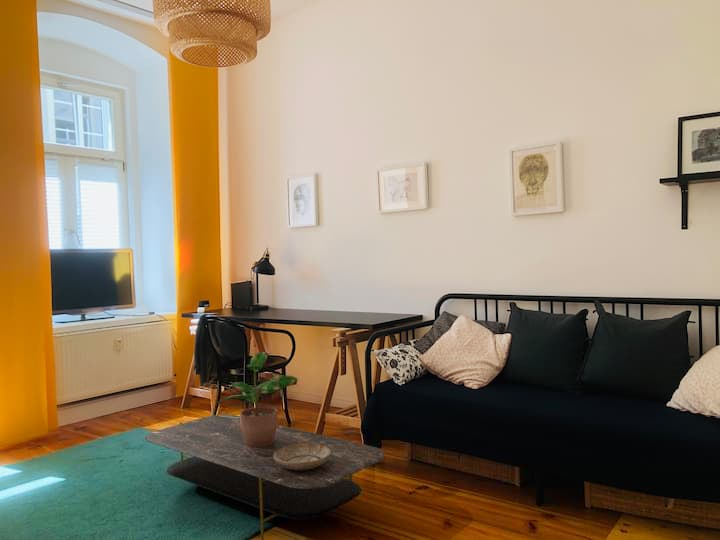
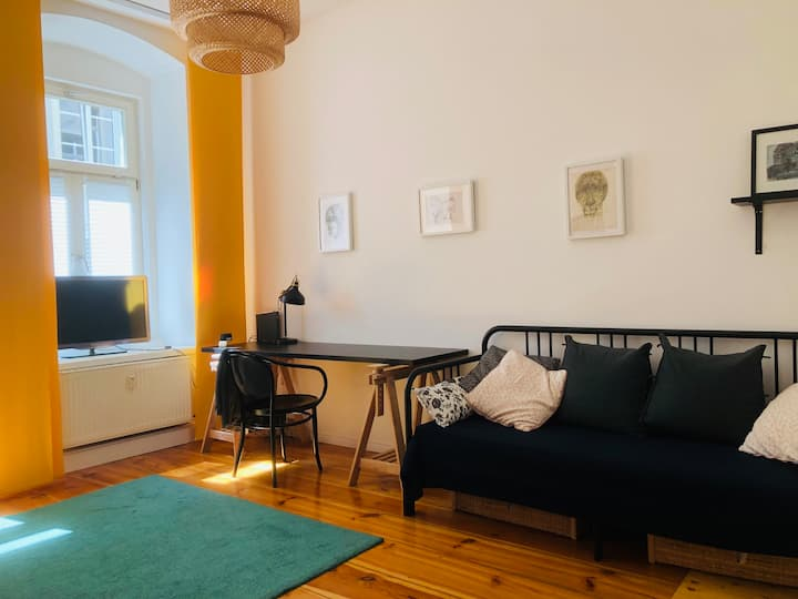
- potted plant [216,351,298,447]
- coffee table [144,414,386,540]
- ceramic bowl [274,444,331,470]
